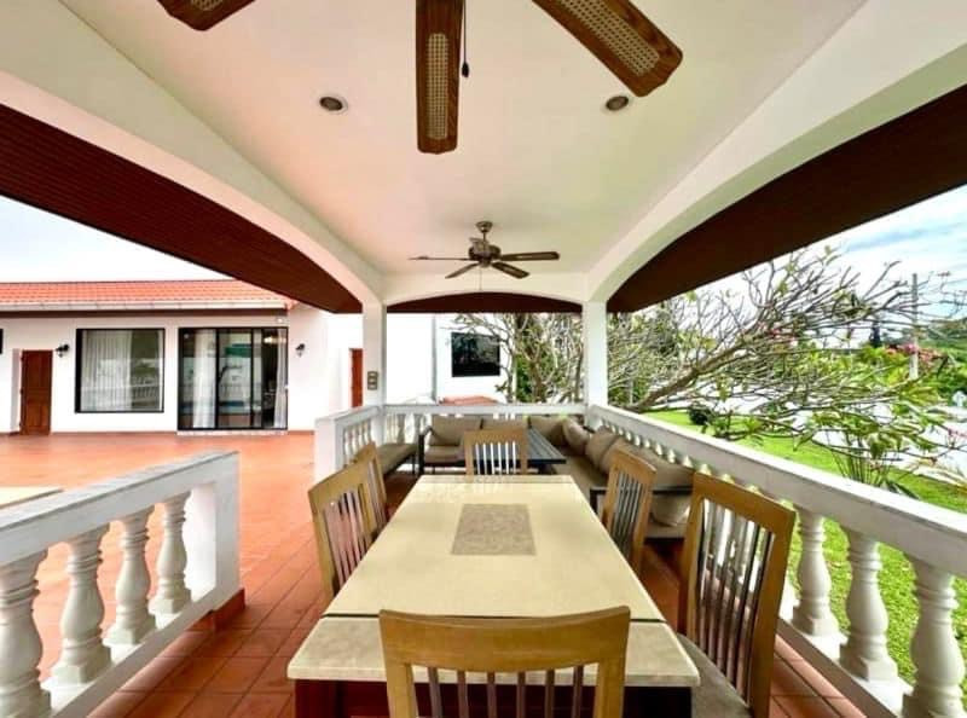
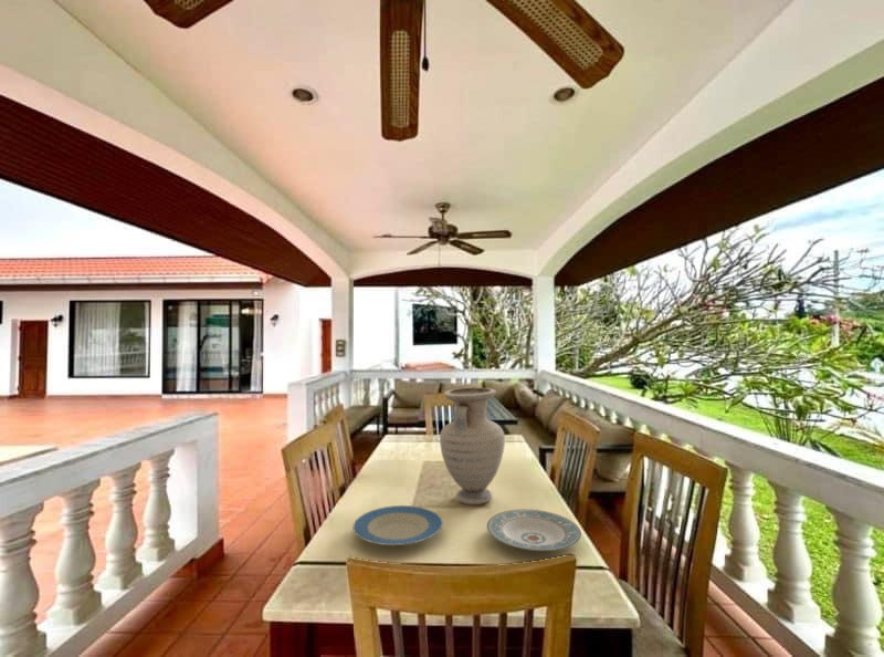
+ plate [351,504,444,546]
+ plate [486,509,582,552]
+ vase [439,387,506,507]
